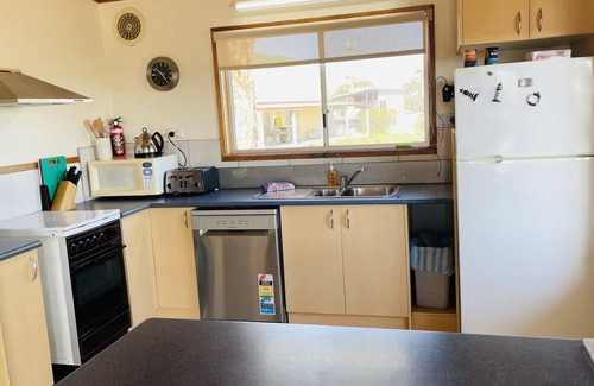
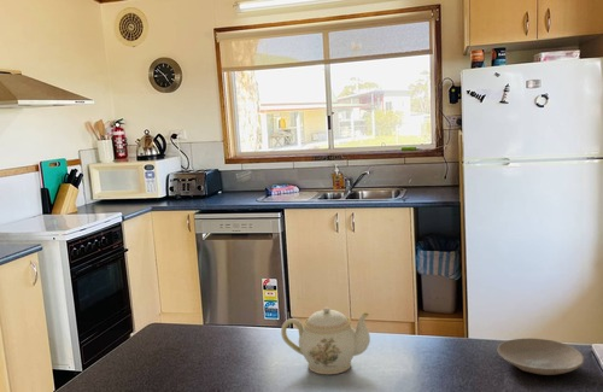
+ plate [497,338,585,376]
+ teapot [280,306,371,375]
